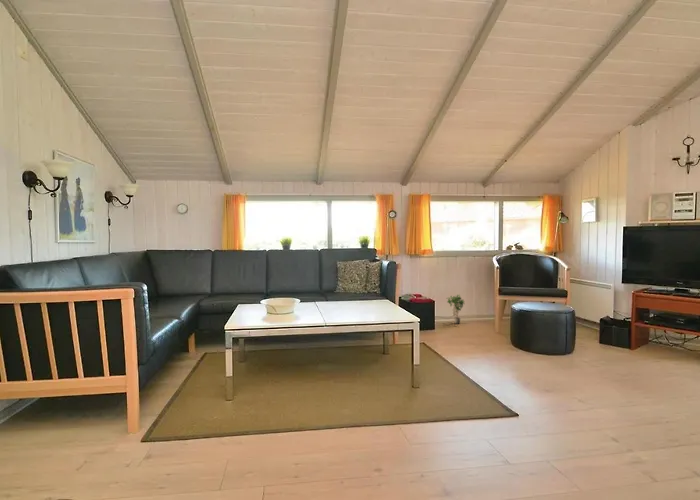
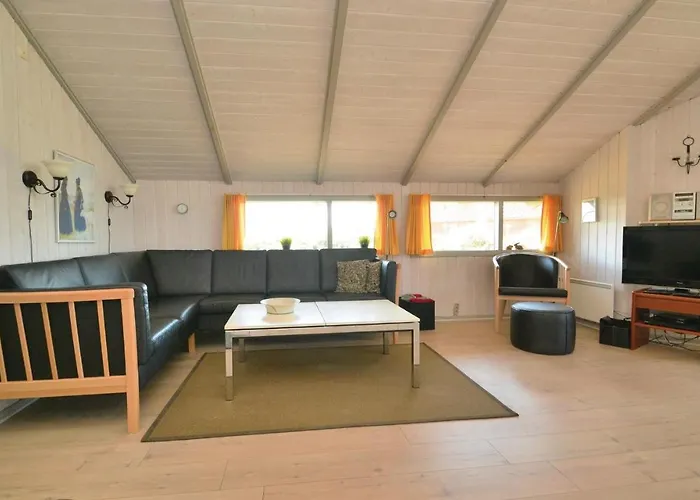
- potted plant [445,293,466,325]
